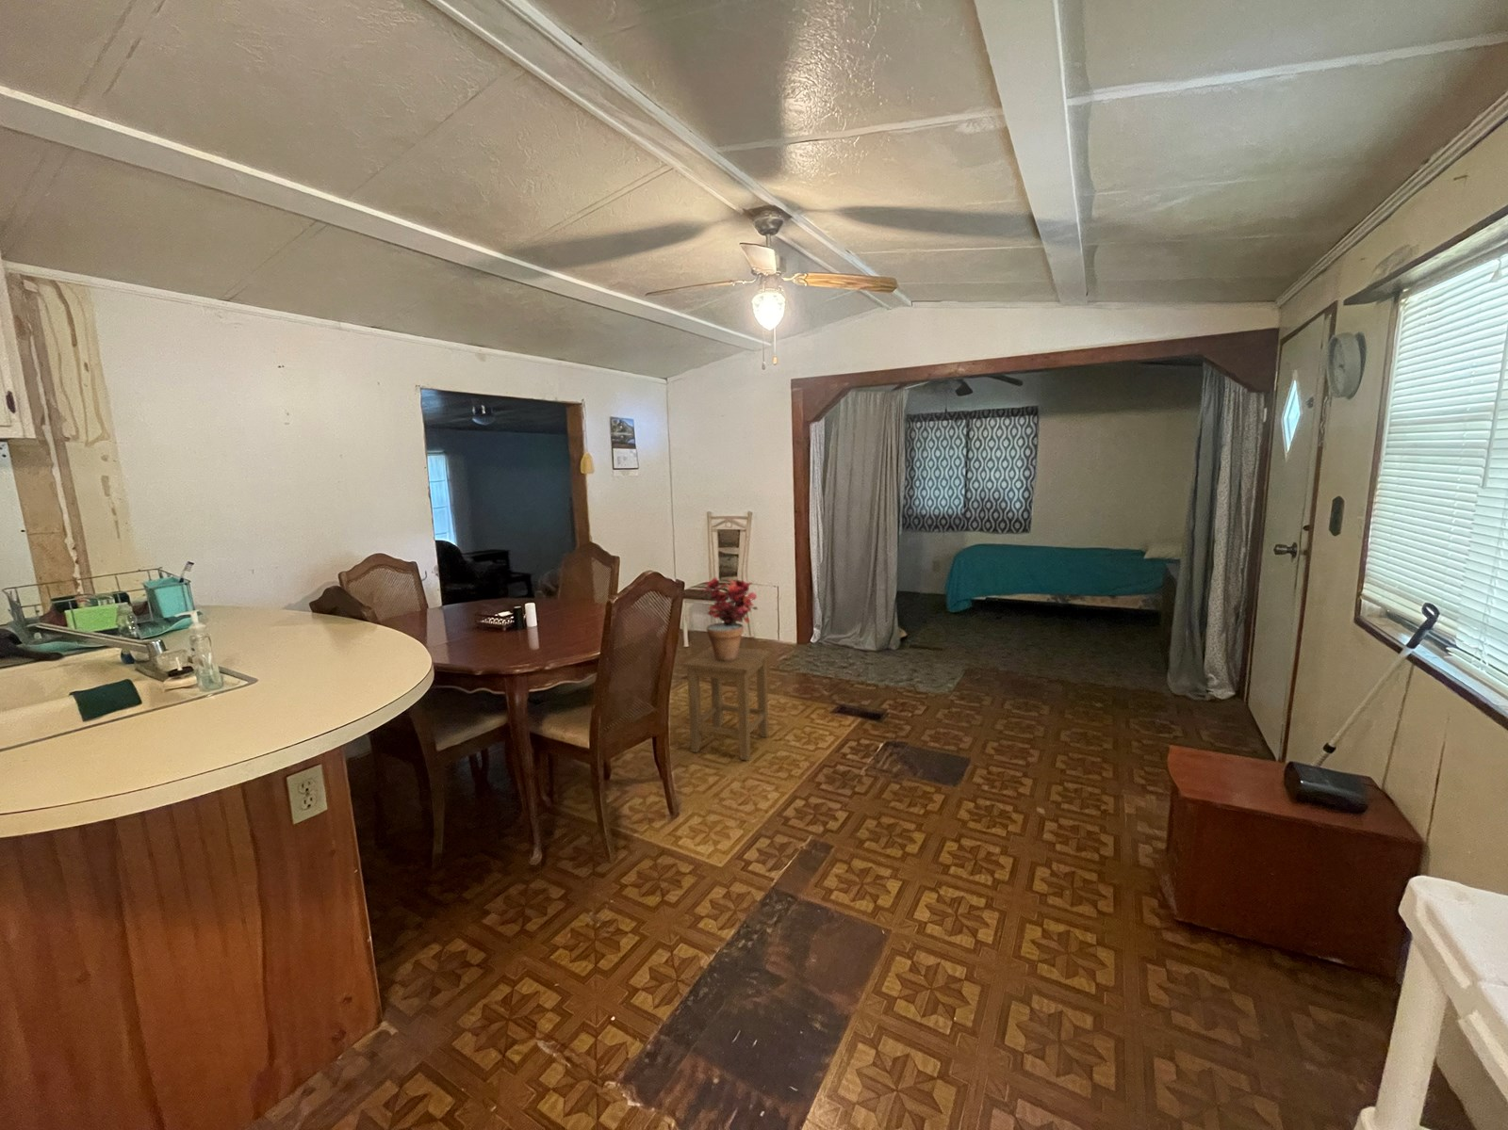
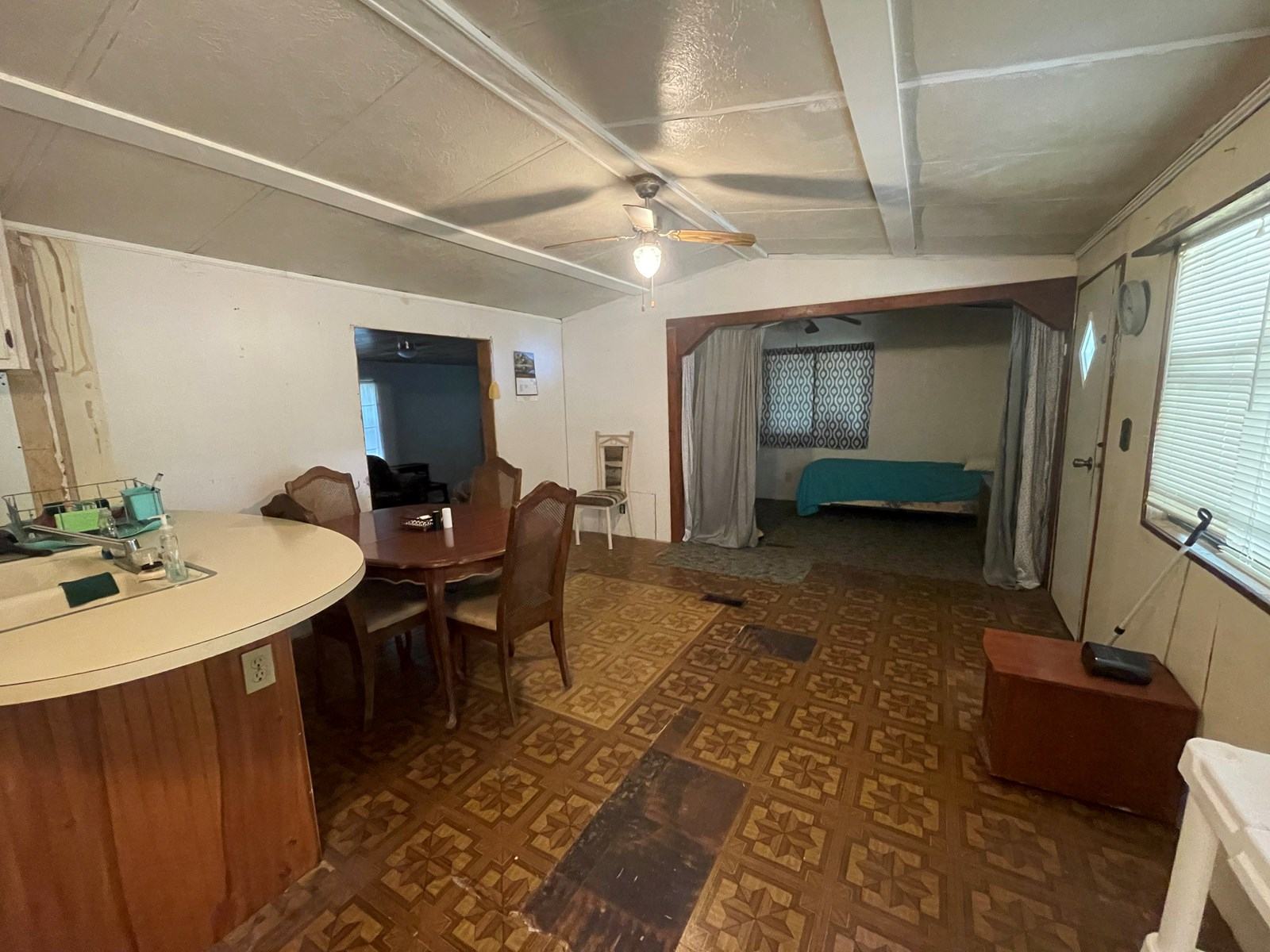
- potted plant [697,577,760,661]
- stool [682,645,771,761]
